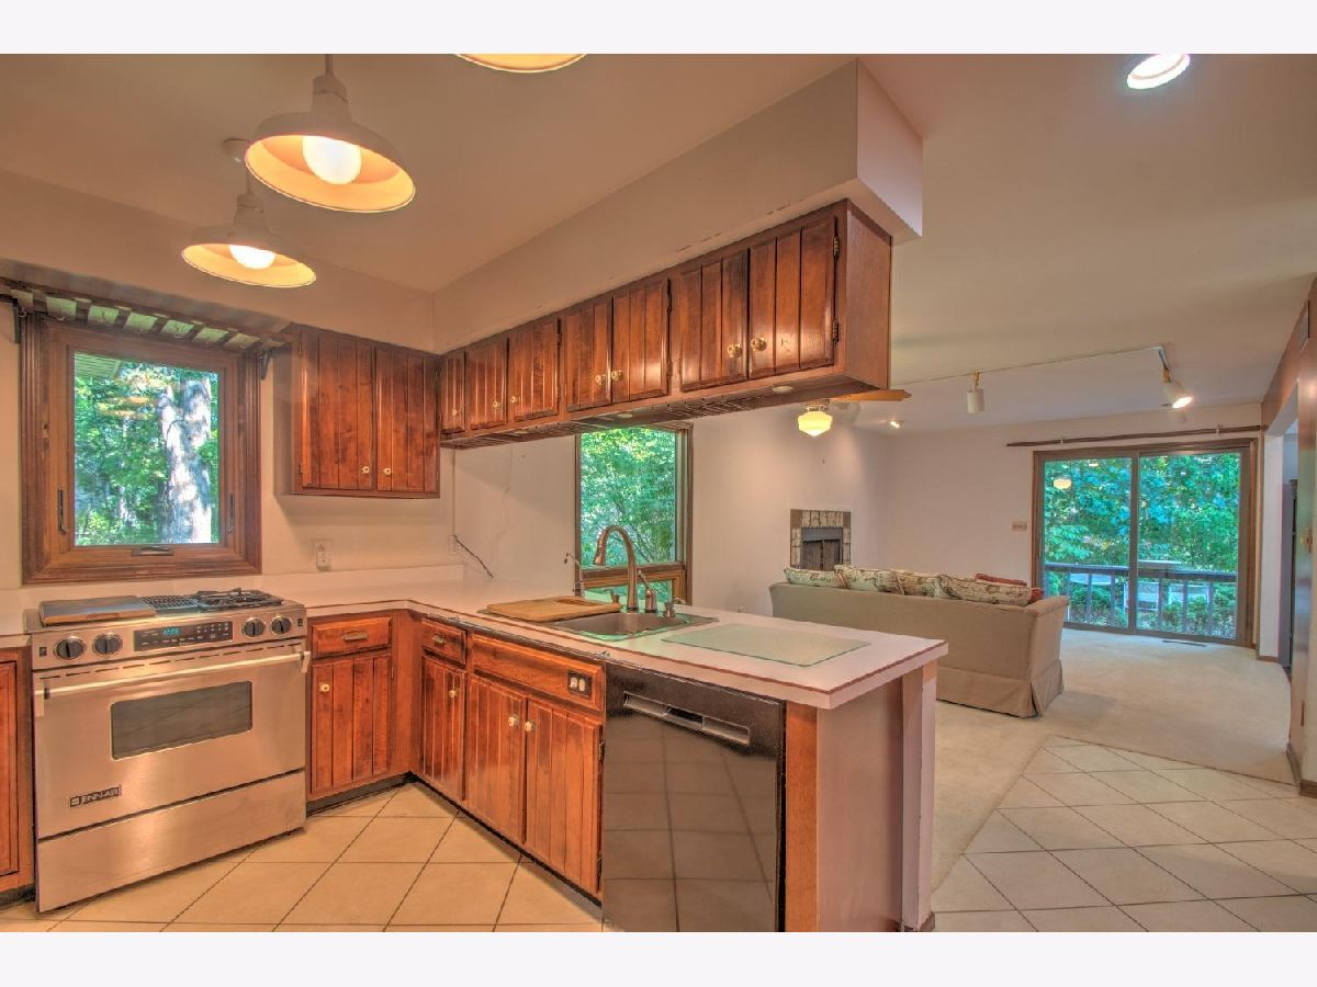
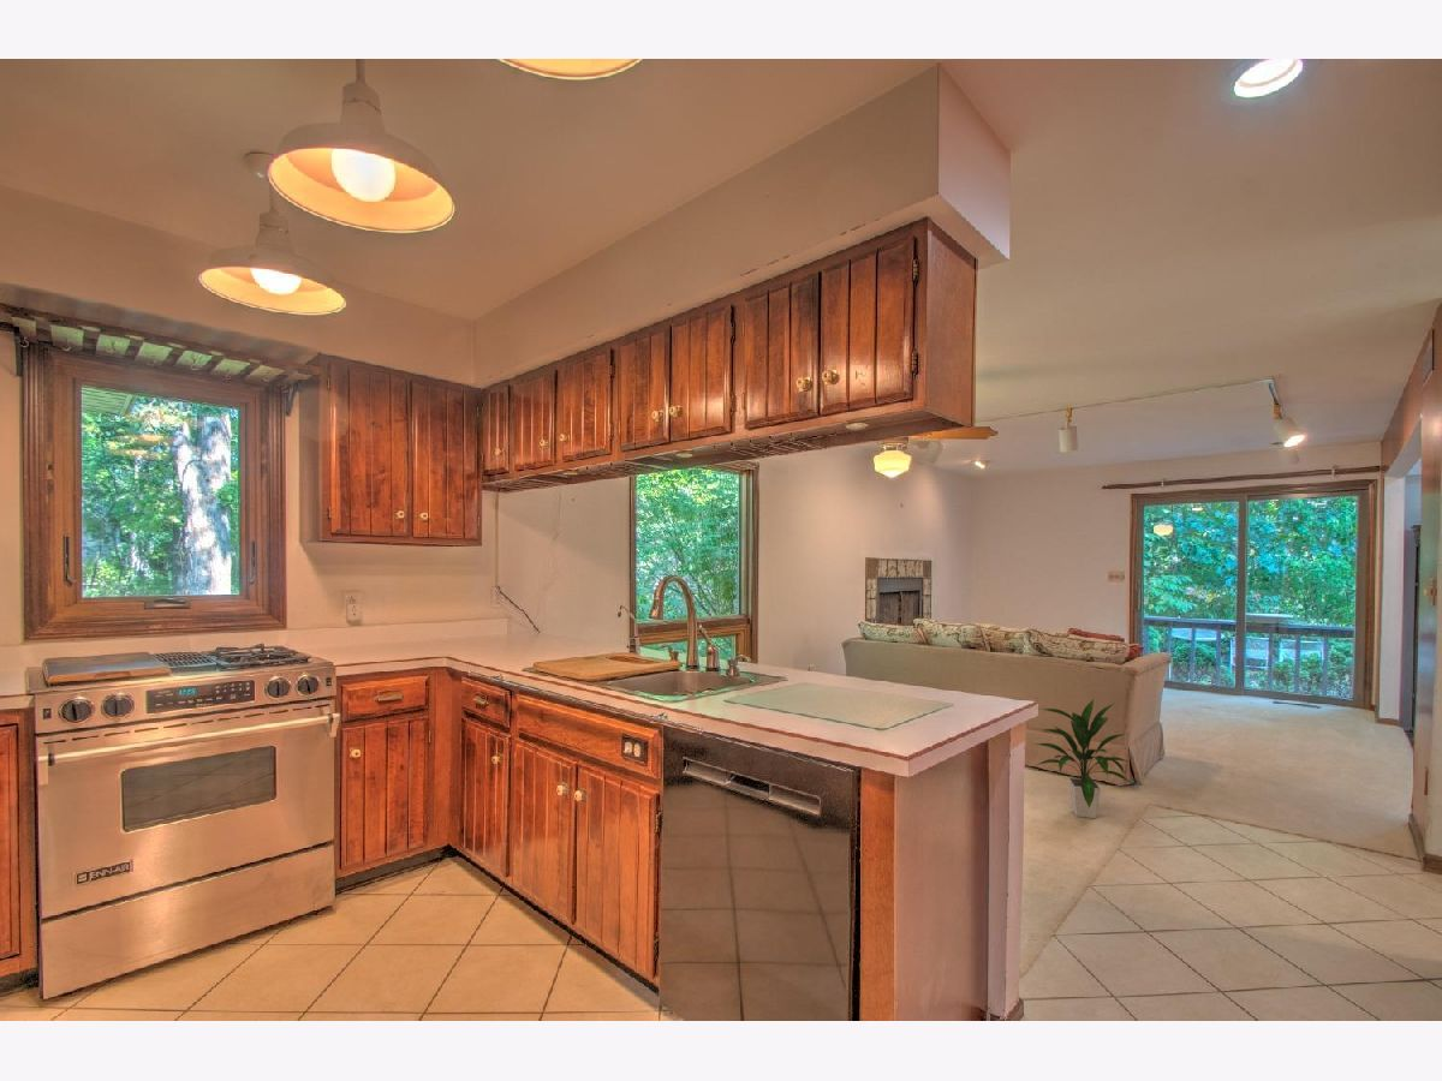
+ indoor plant [1033,698,1132,819]
